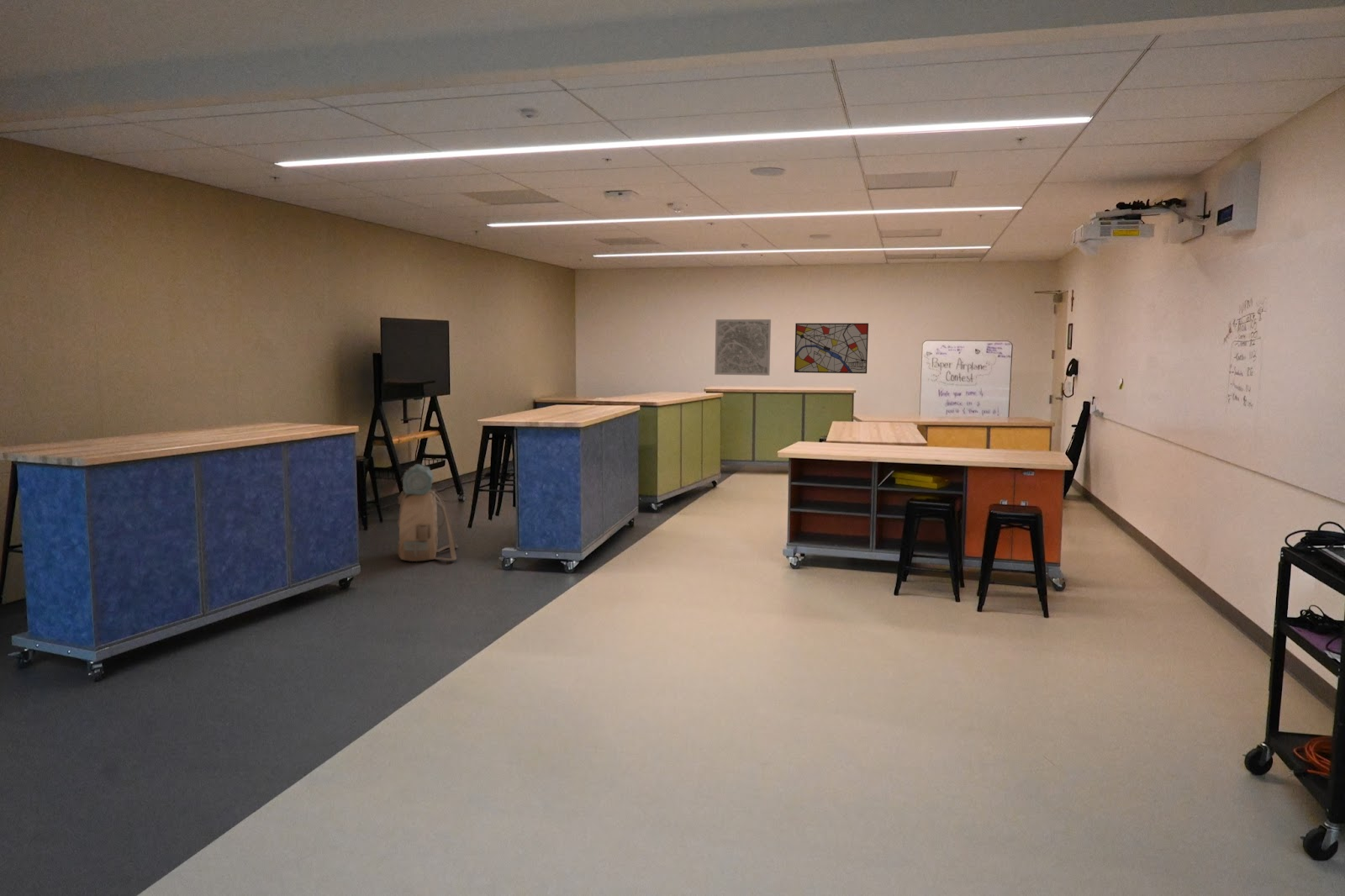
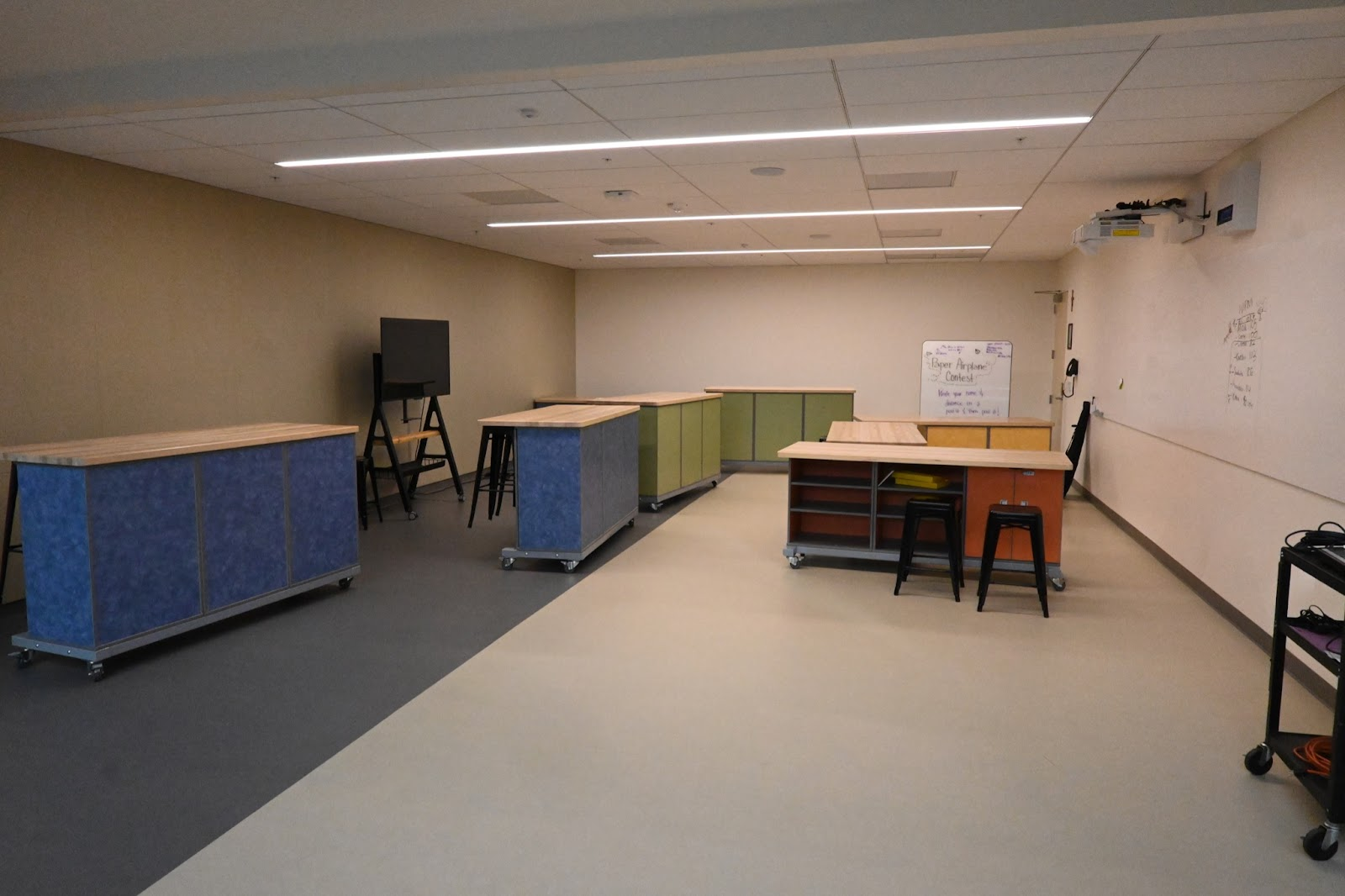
- wall art [714,319,772,377]
- backpack [396,463,459,562]
- wall art [794,323,869,374]
